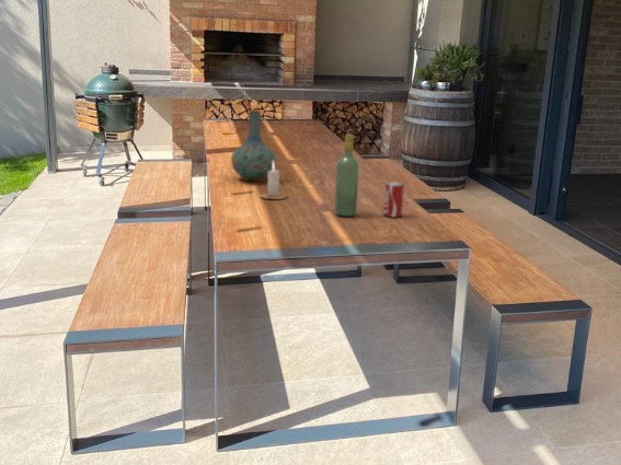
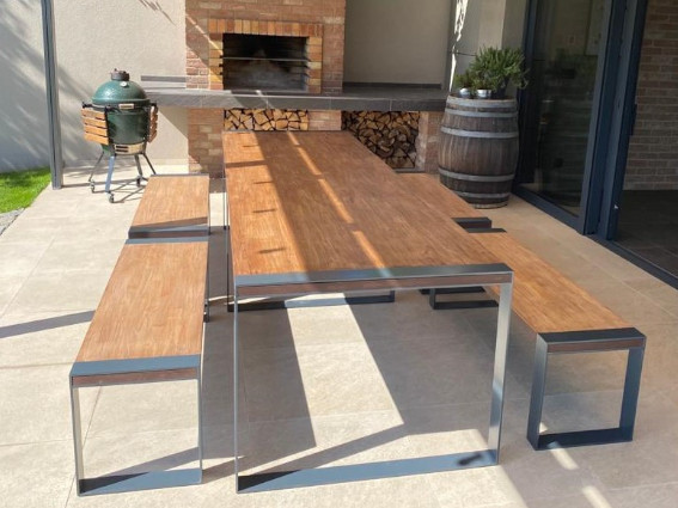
- candle [260,160,287,200]
- beverage can [382,182,405,218]
- wine bottle [334,133,360,218]
- vase [230,109,277,182]
